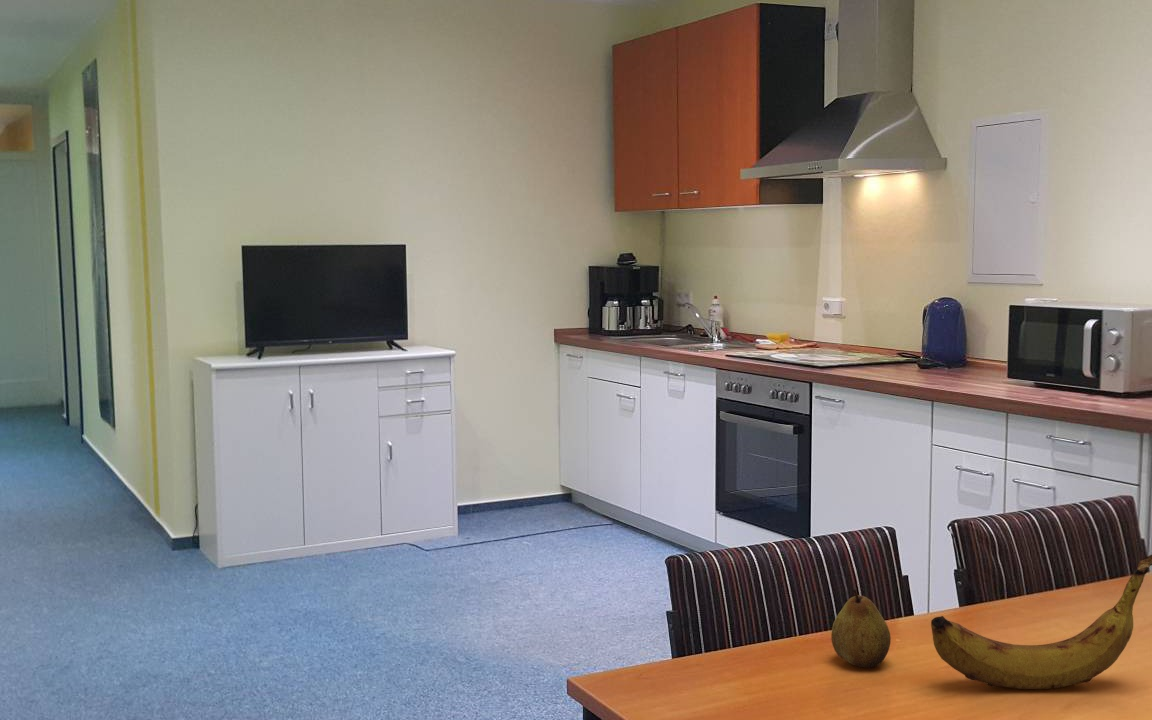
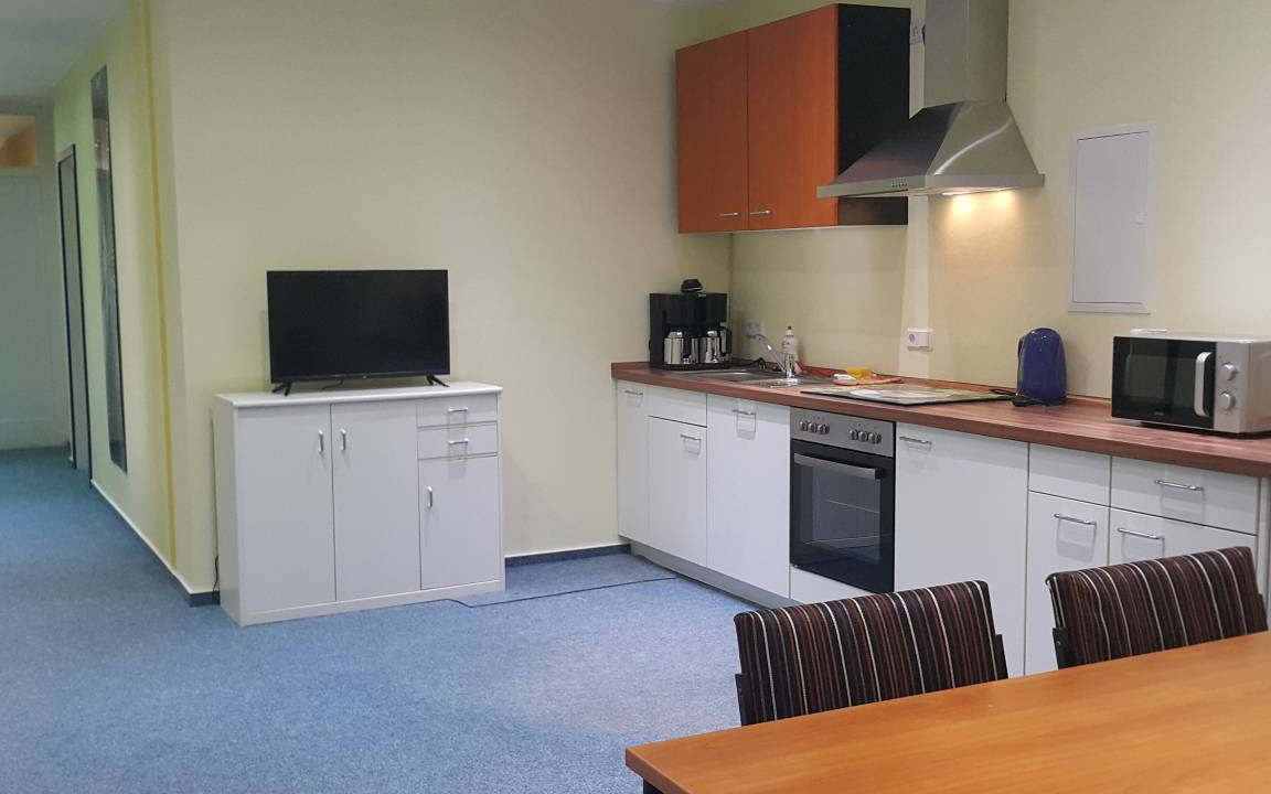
- fruit [830,588,892,668]
- banana [930,554,1152,690]
